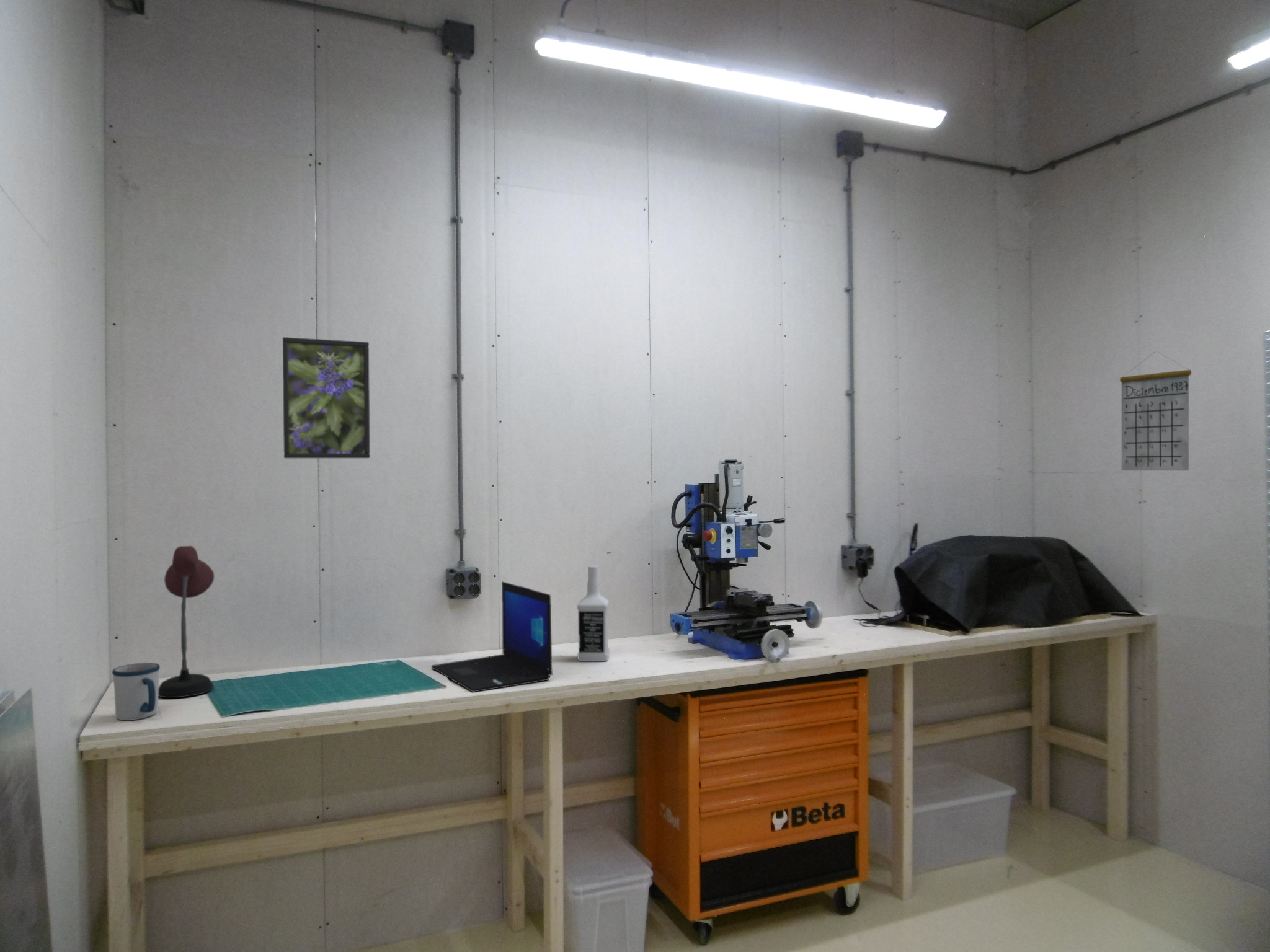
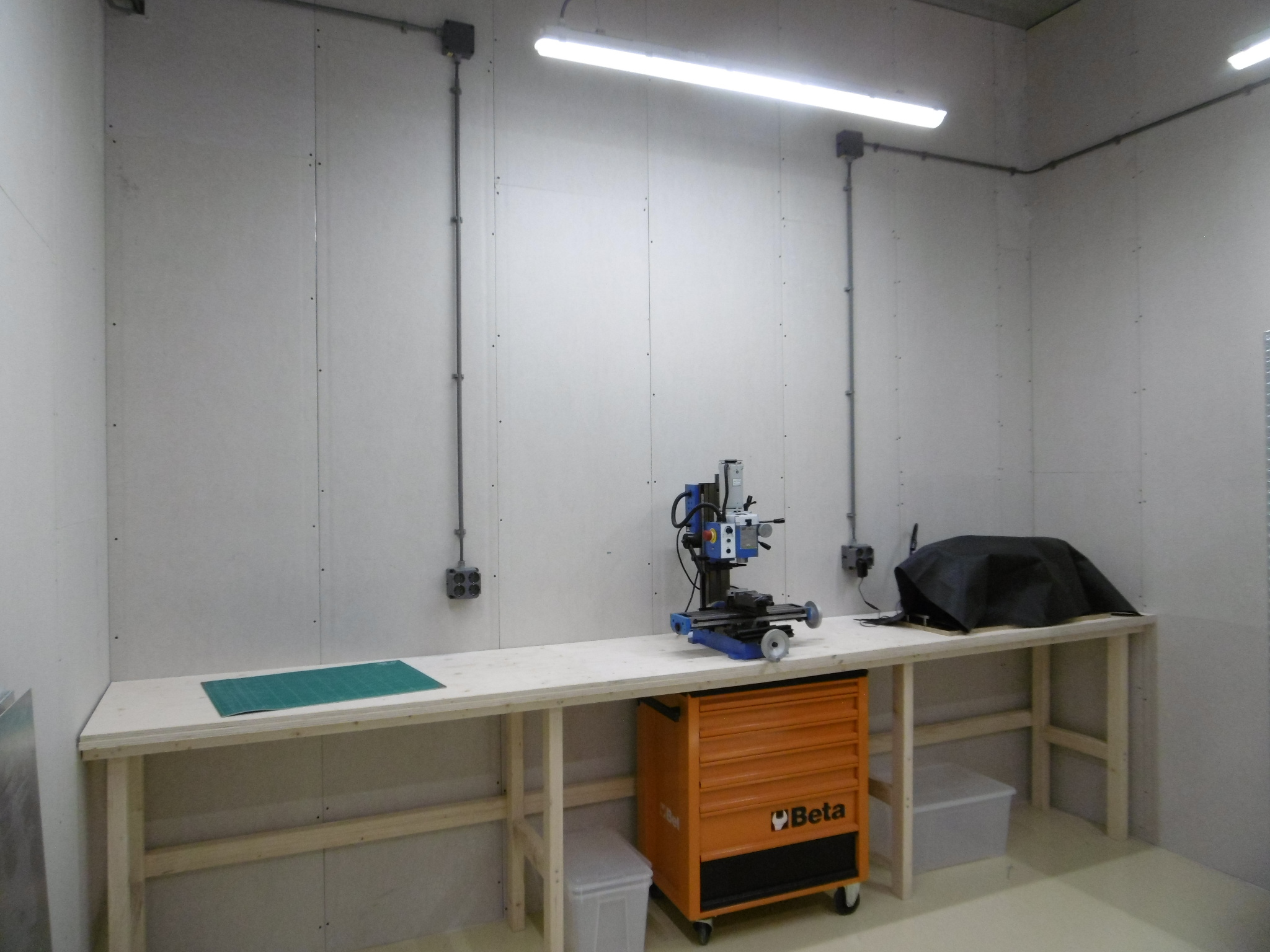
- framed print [282,337,371,459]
- desk lamp [158,545,215,699]
- laptop [430,581,553,693]
- vodka [577,565,610,662]
- mug [112,662,161,721]
- calendar [1119,350,1192,471]
